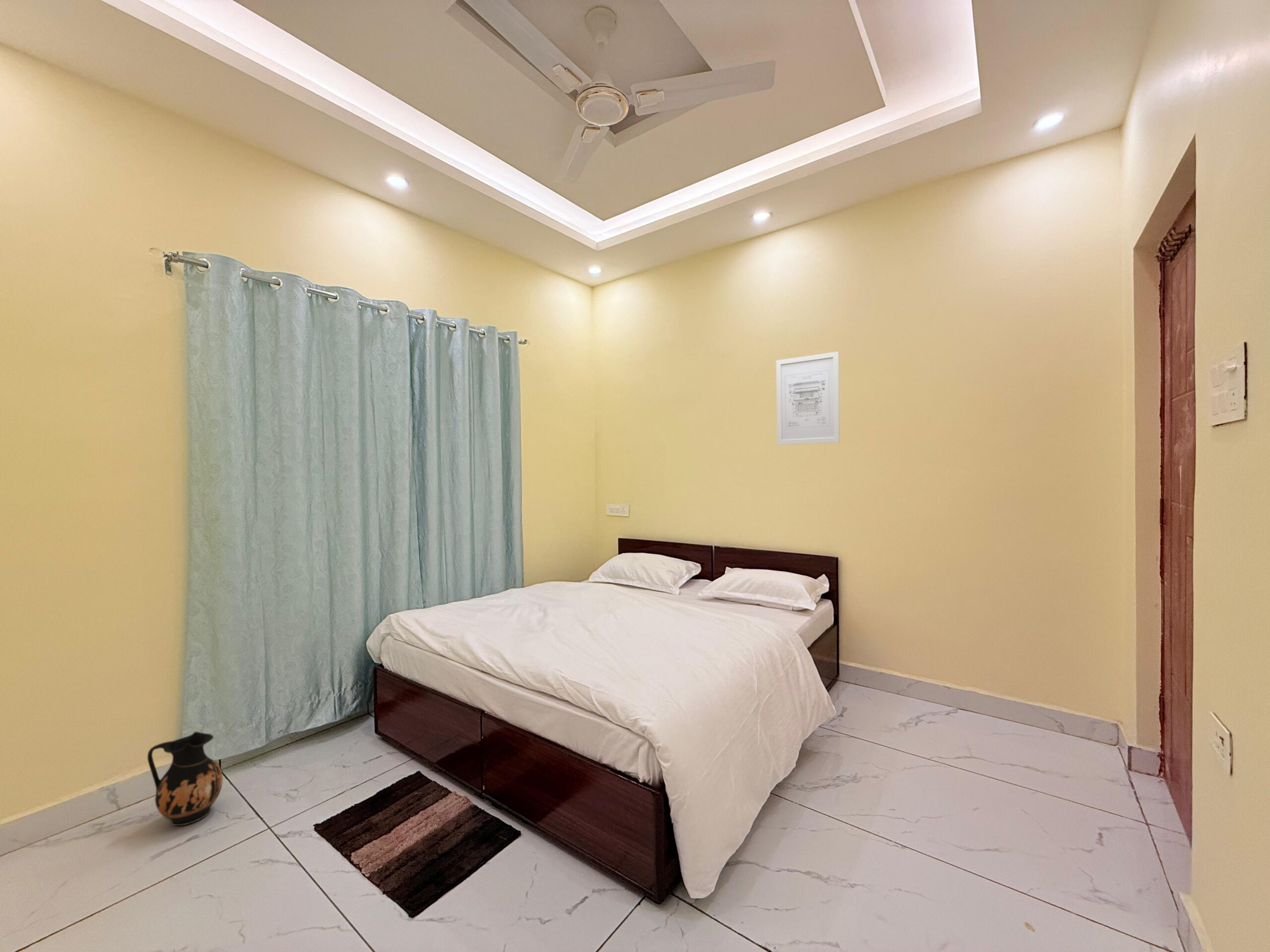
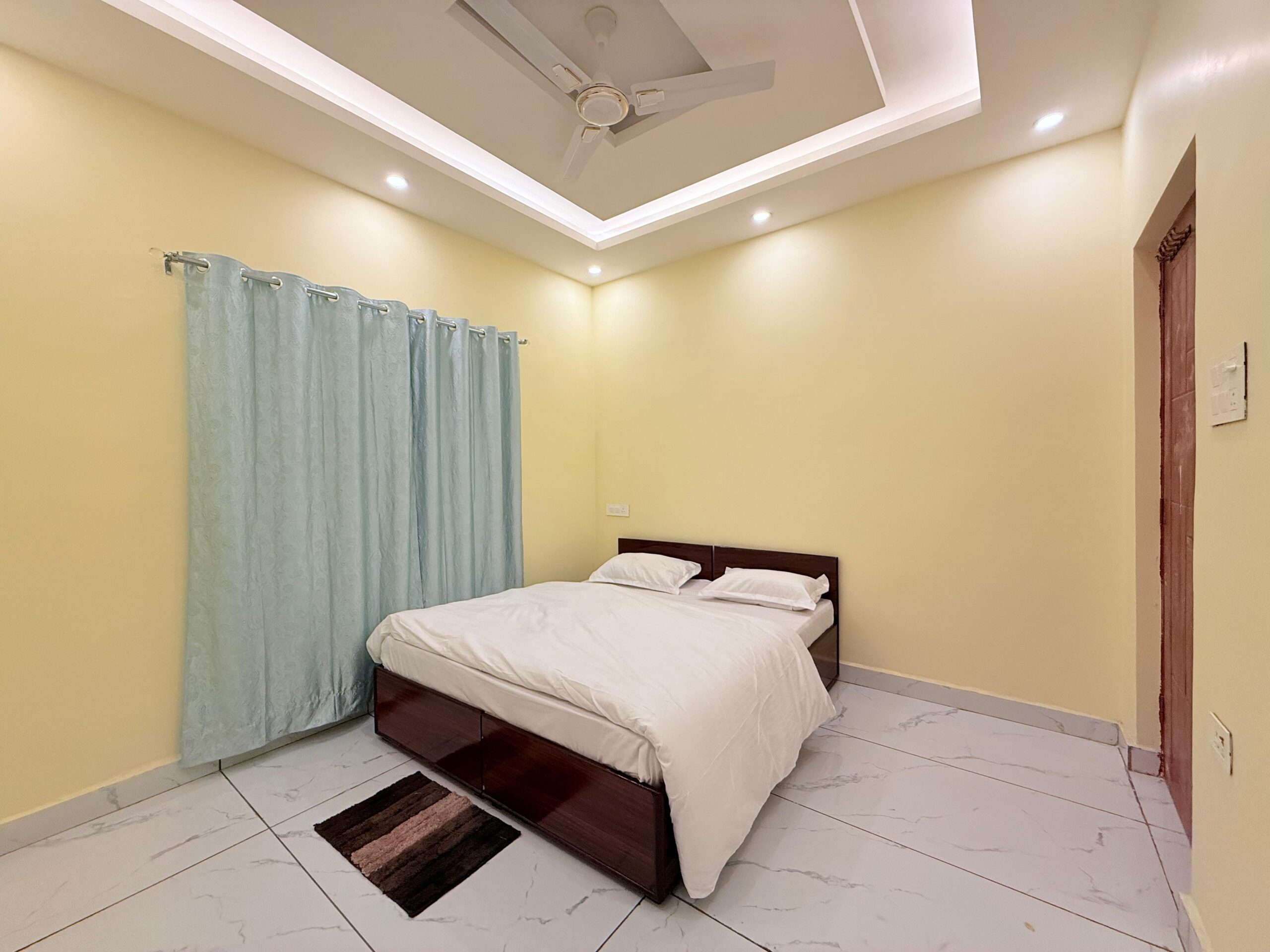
- ceramic jug [147,731,223,826]
- wall art [776,351,840,446]
